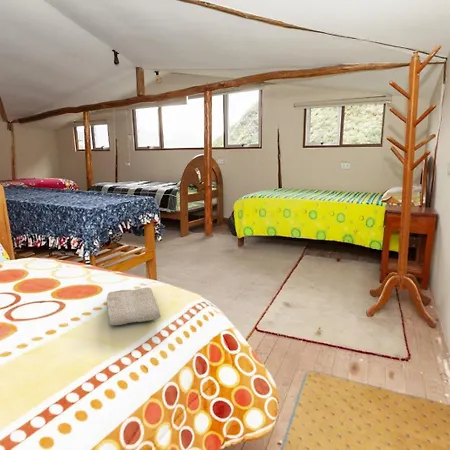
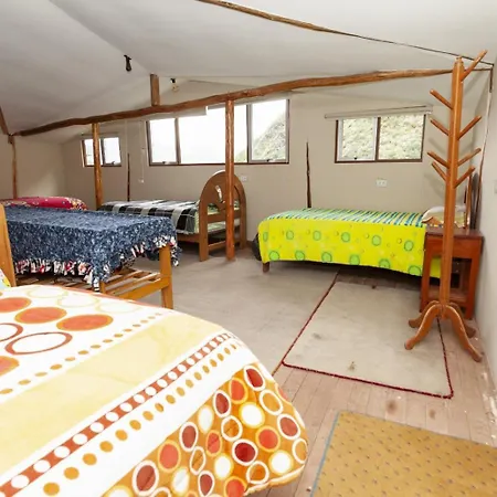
- washcloth [106,287,162,326]
